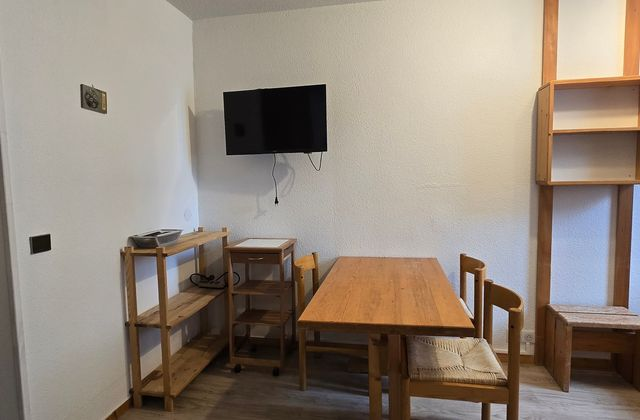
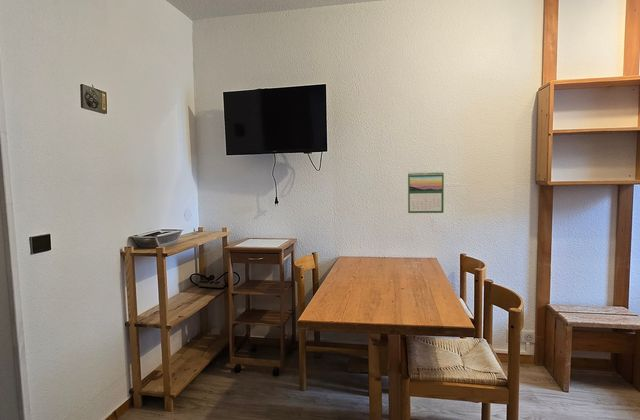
+ calendar [407,171,445,214]
